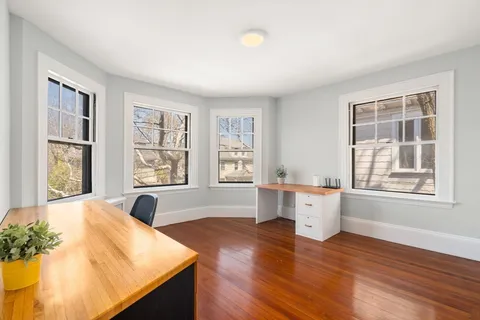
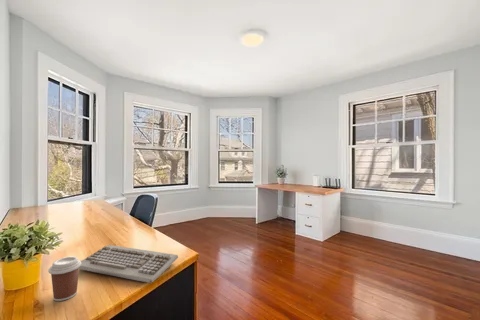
+ coffee cup [47,256,82,302]
+ keyboard [79,244,179,284]
